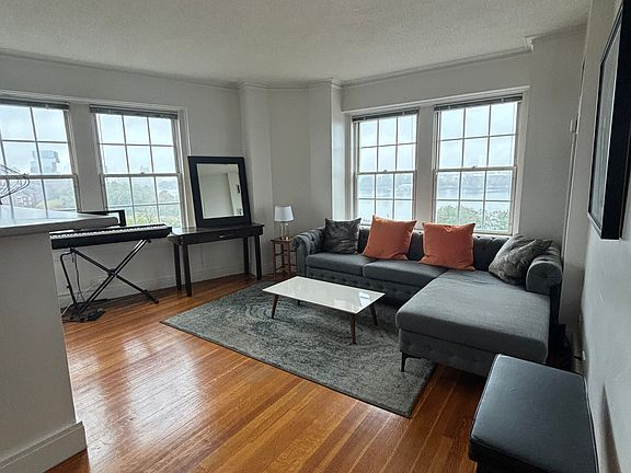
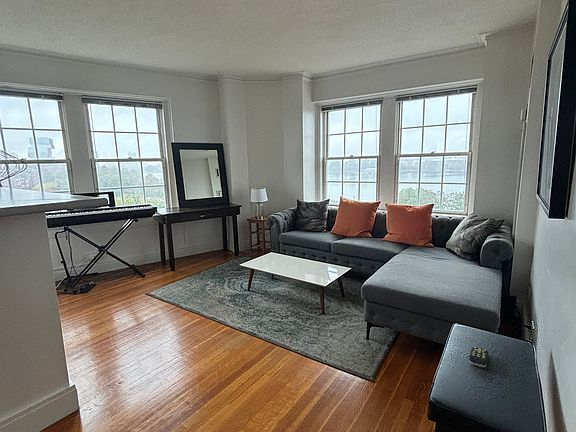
+ remote control [468,346,489,368]
